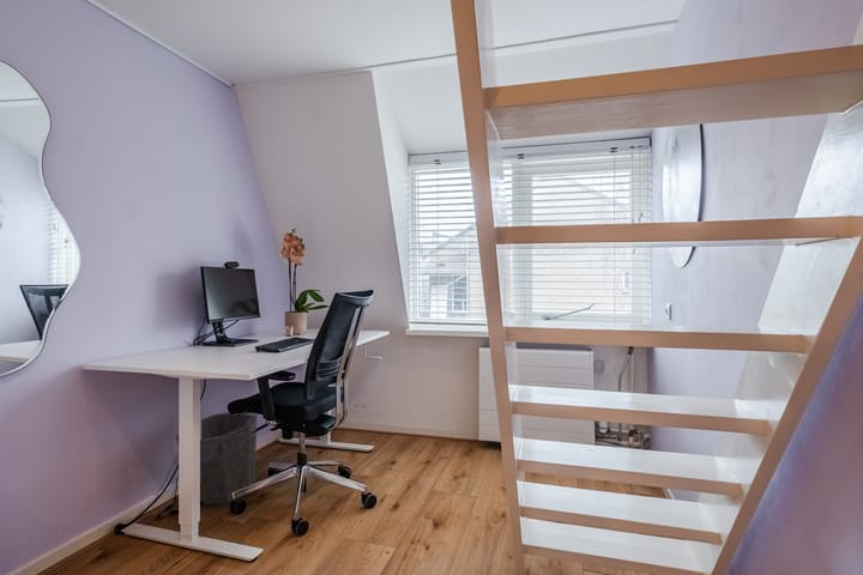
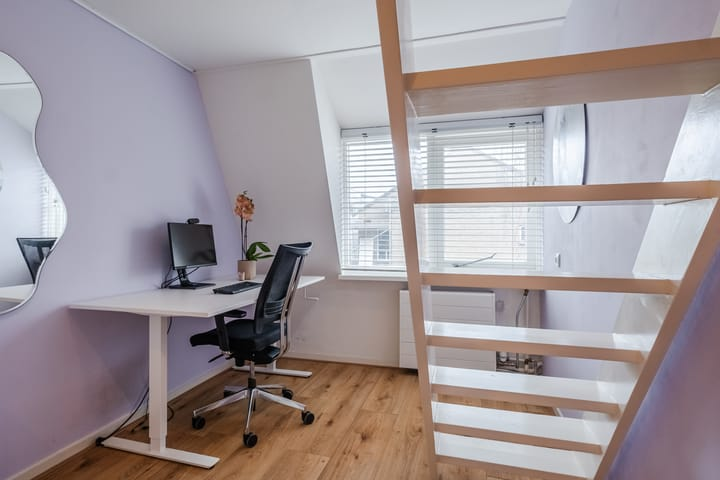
- waste bin [174,411,258,506]
